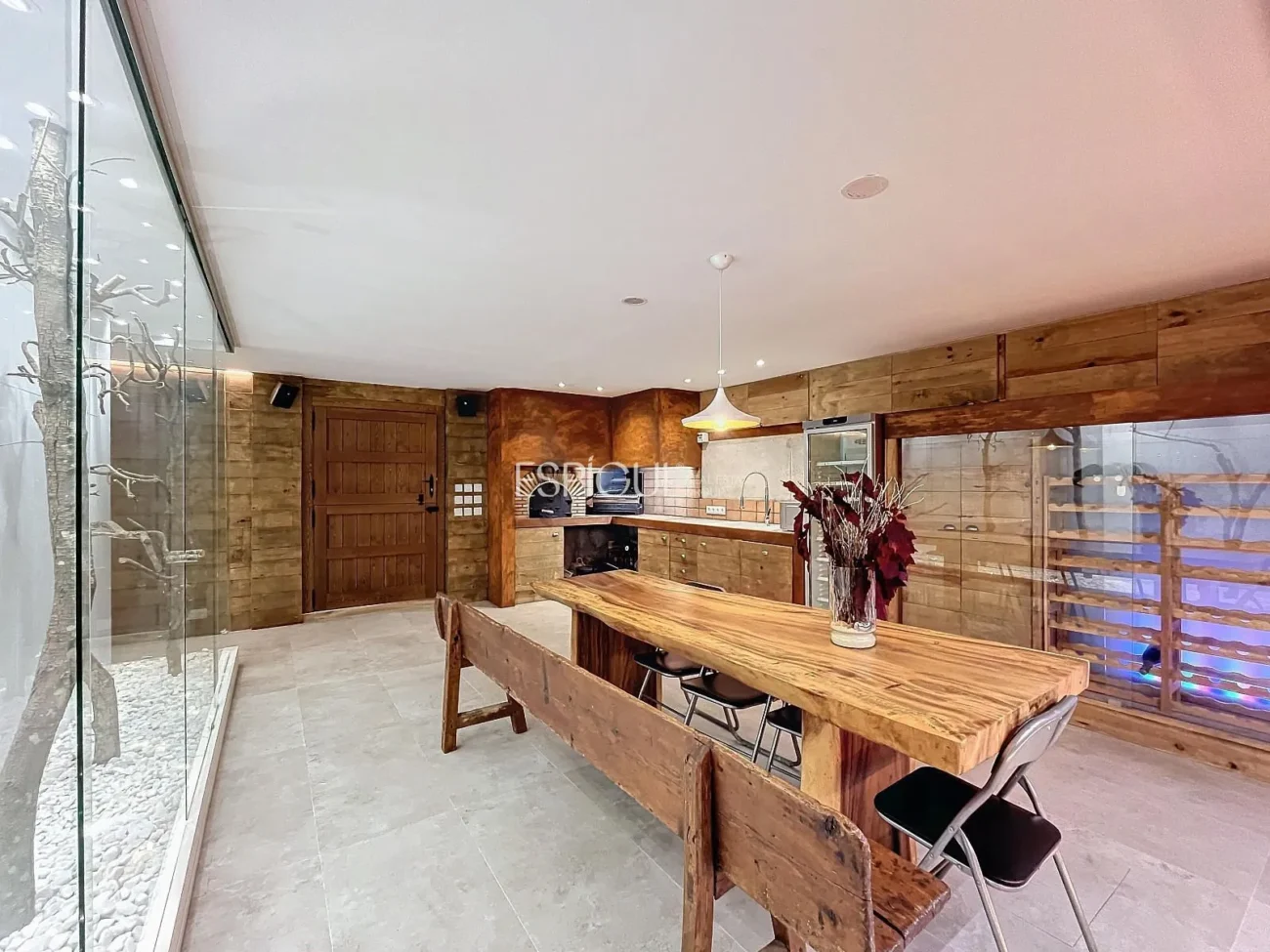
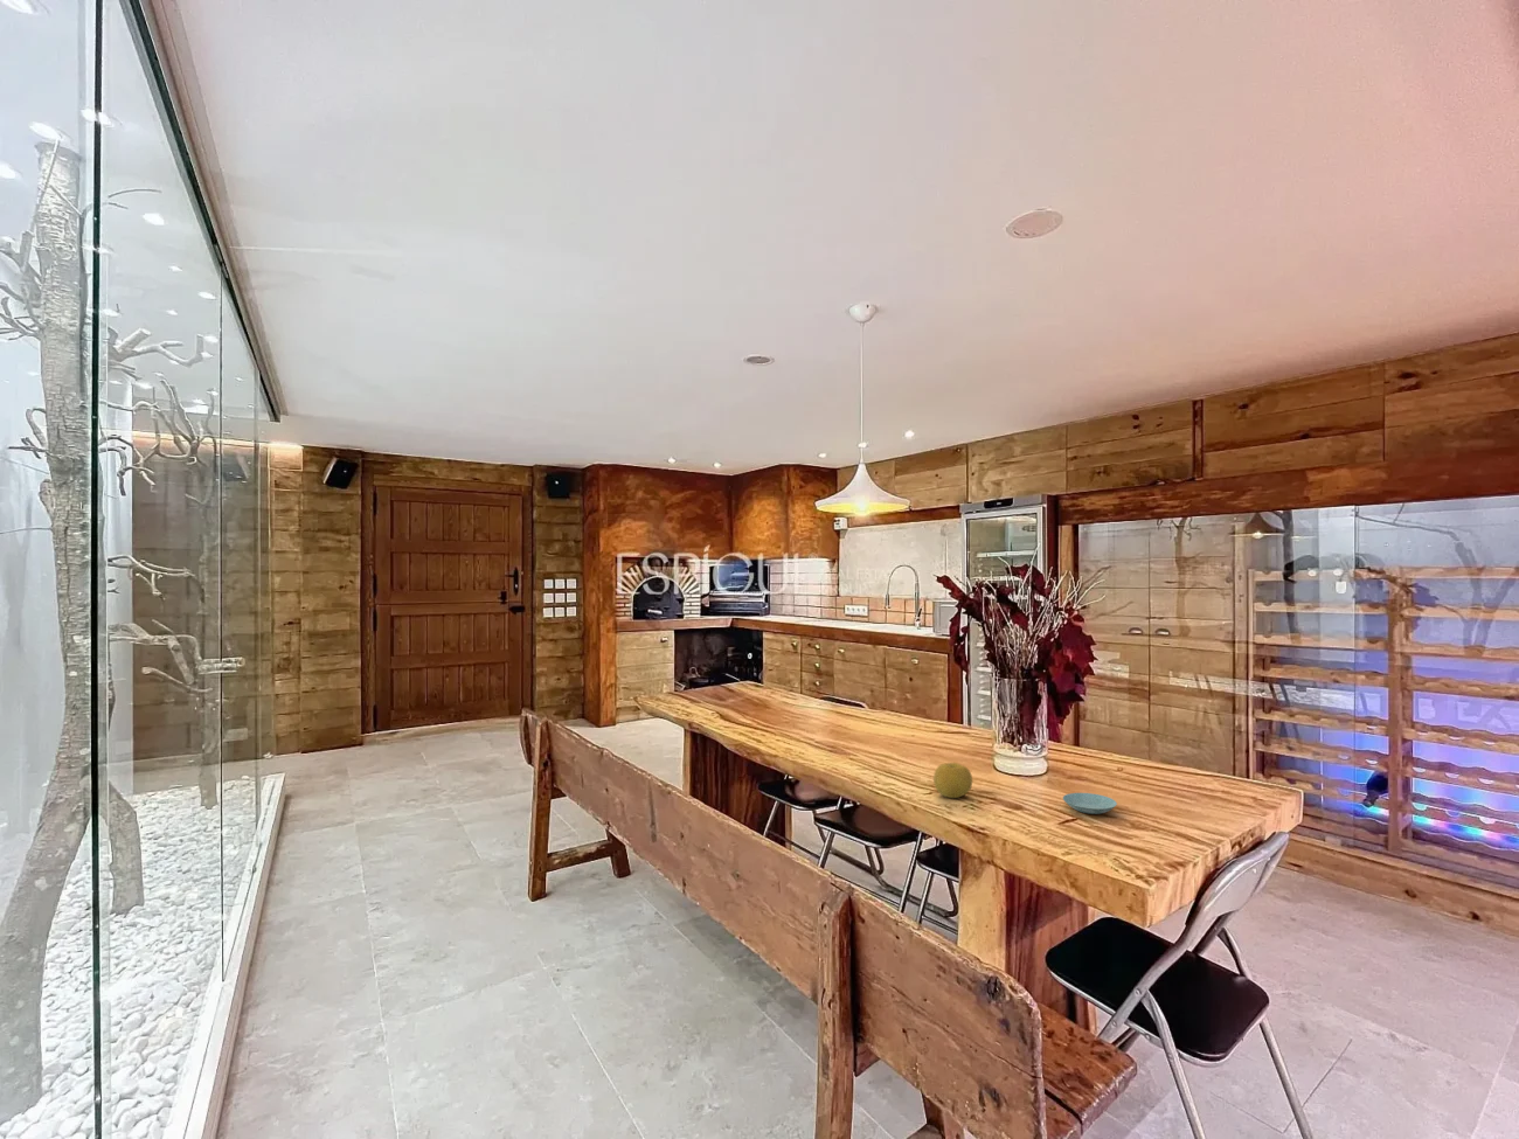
+ fruit [933,762,974,799]
+ saucer [1062,792,1118,816]
